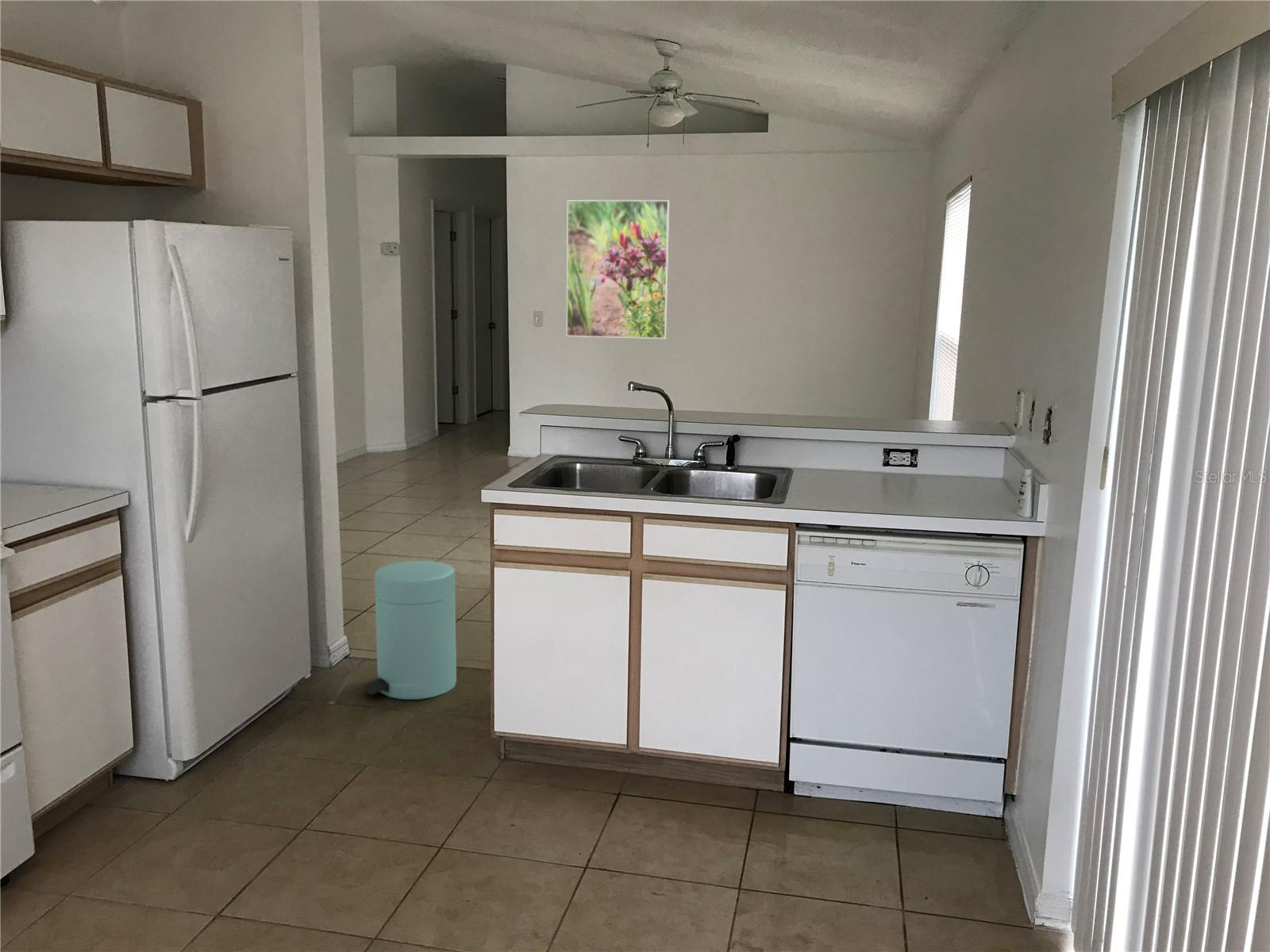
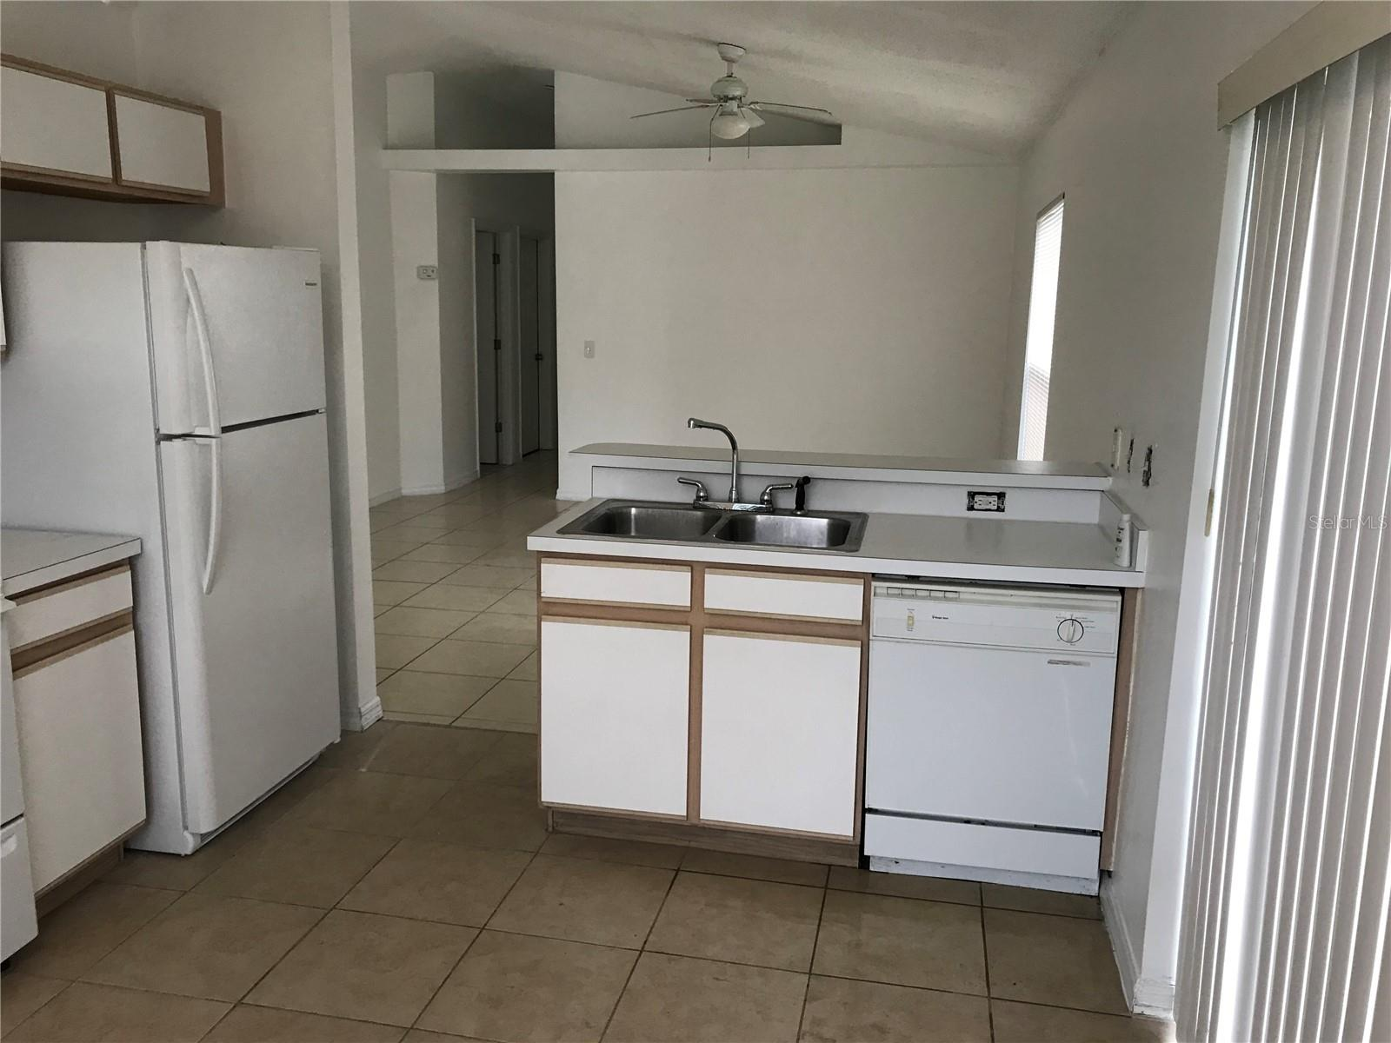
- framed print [566,199,670,340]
- trash can [361,560,457,700]
